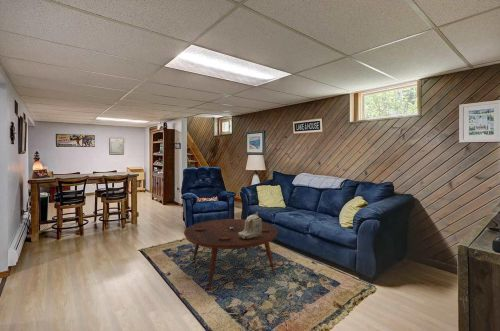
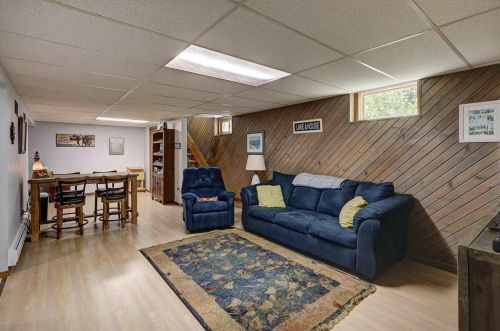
- decorative box [238,211,263,239]
- coffee table [183,218,279,288]
